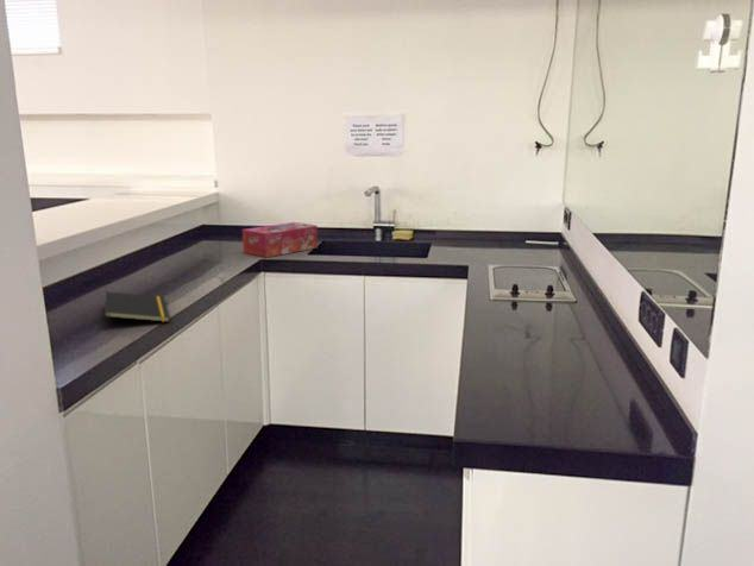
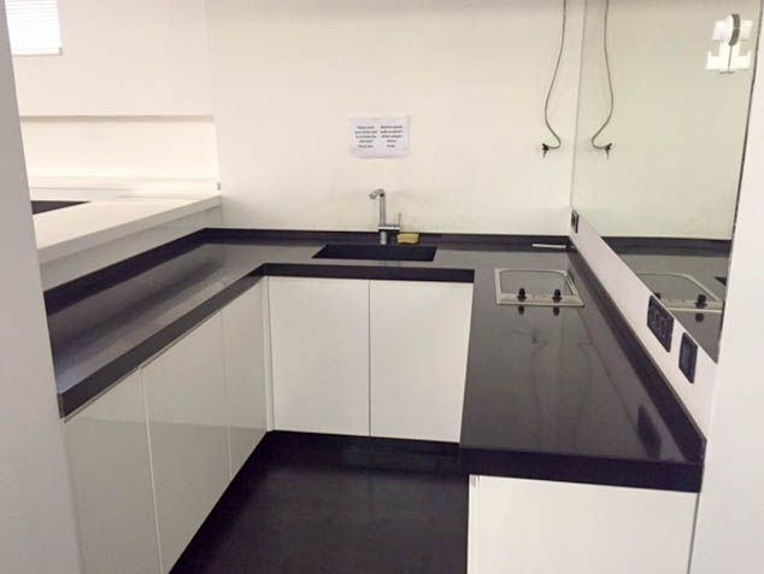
- notepad [103,290,171,331]
- tissue box [241,221,319,258]
